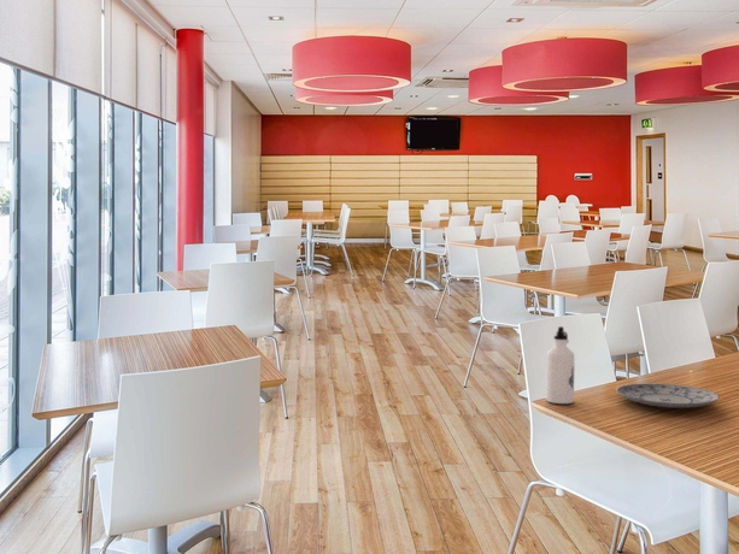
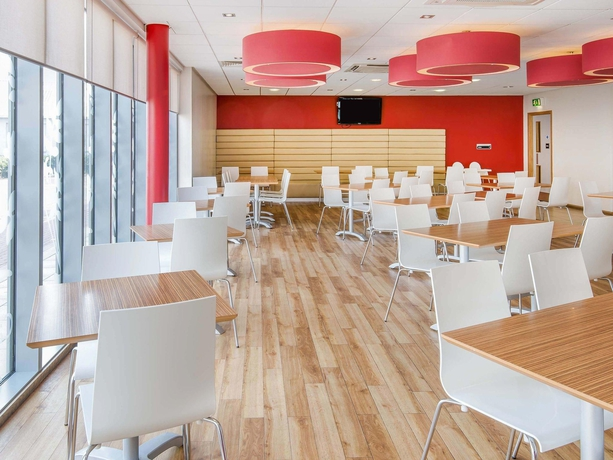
- water bottle [545,325,575,405]
- plate [615,382,721,409]
